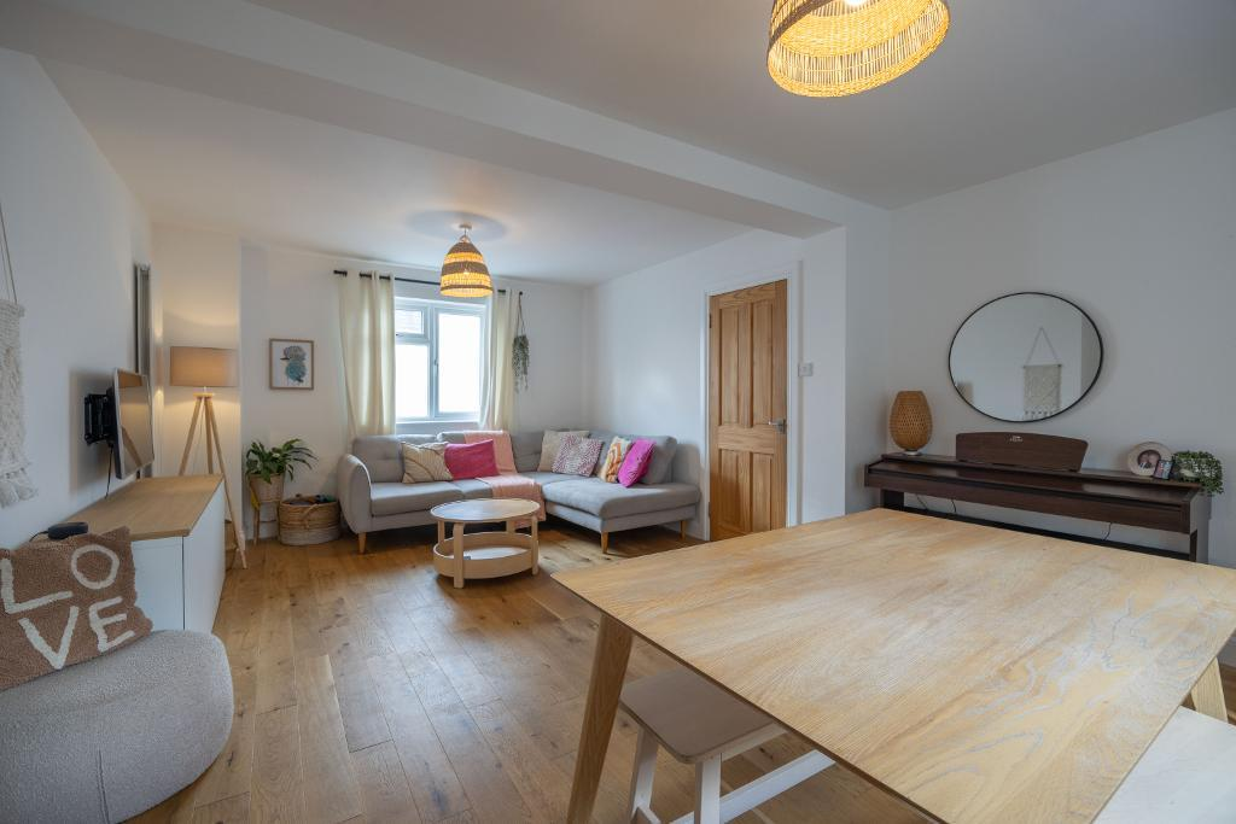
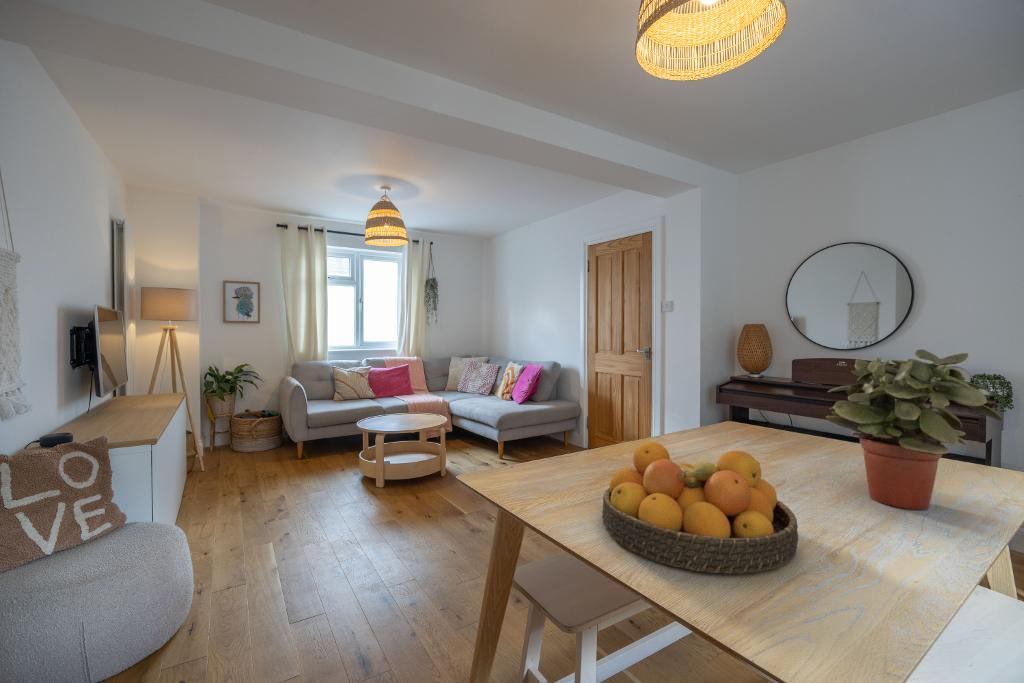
+ fruit bowl [601,440,799,575]
+ potted plant [825,348,1004,510]
